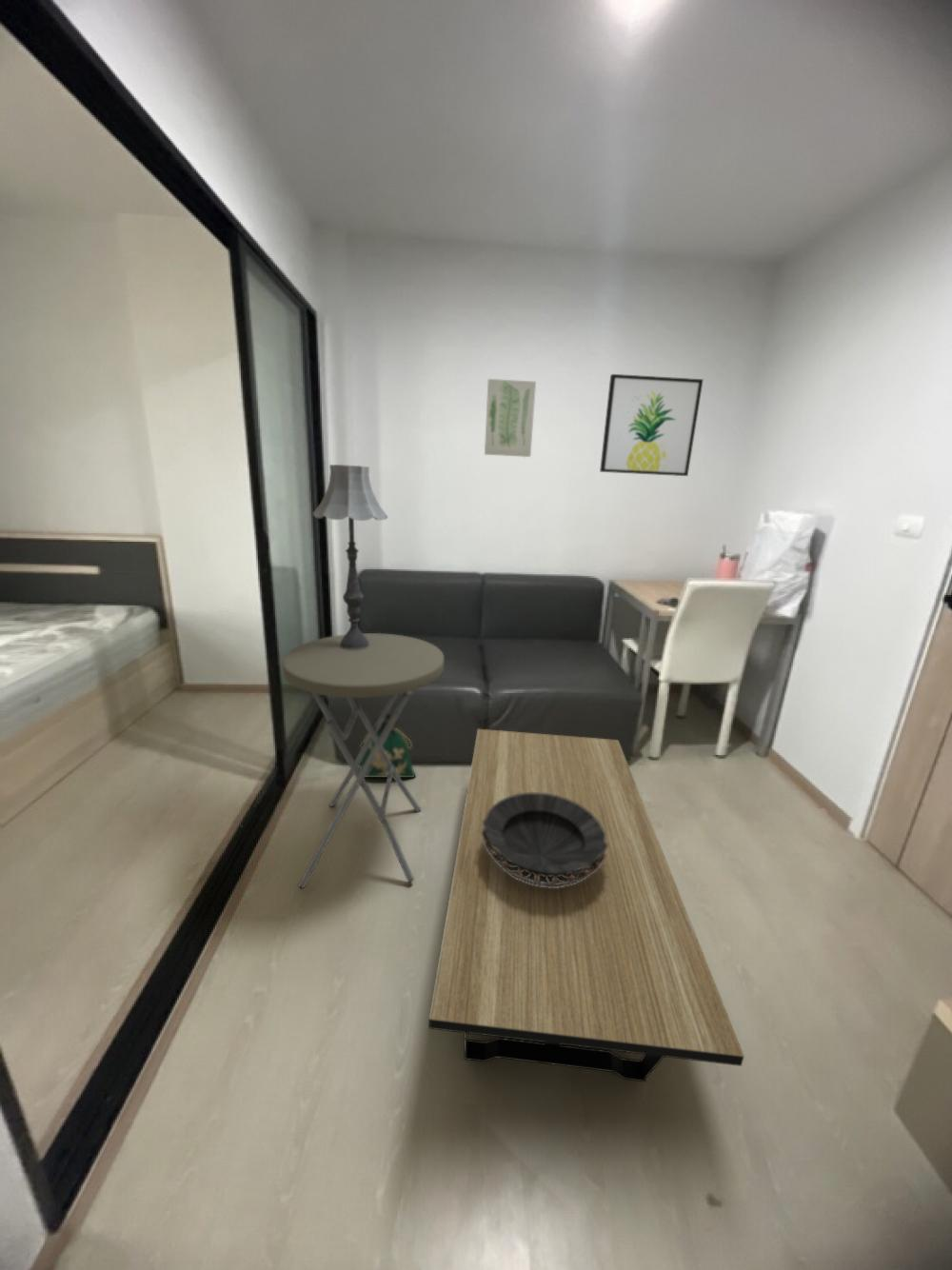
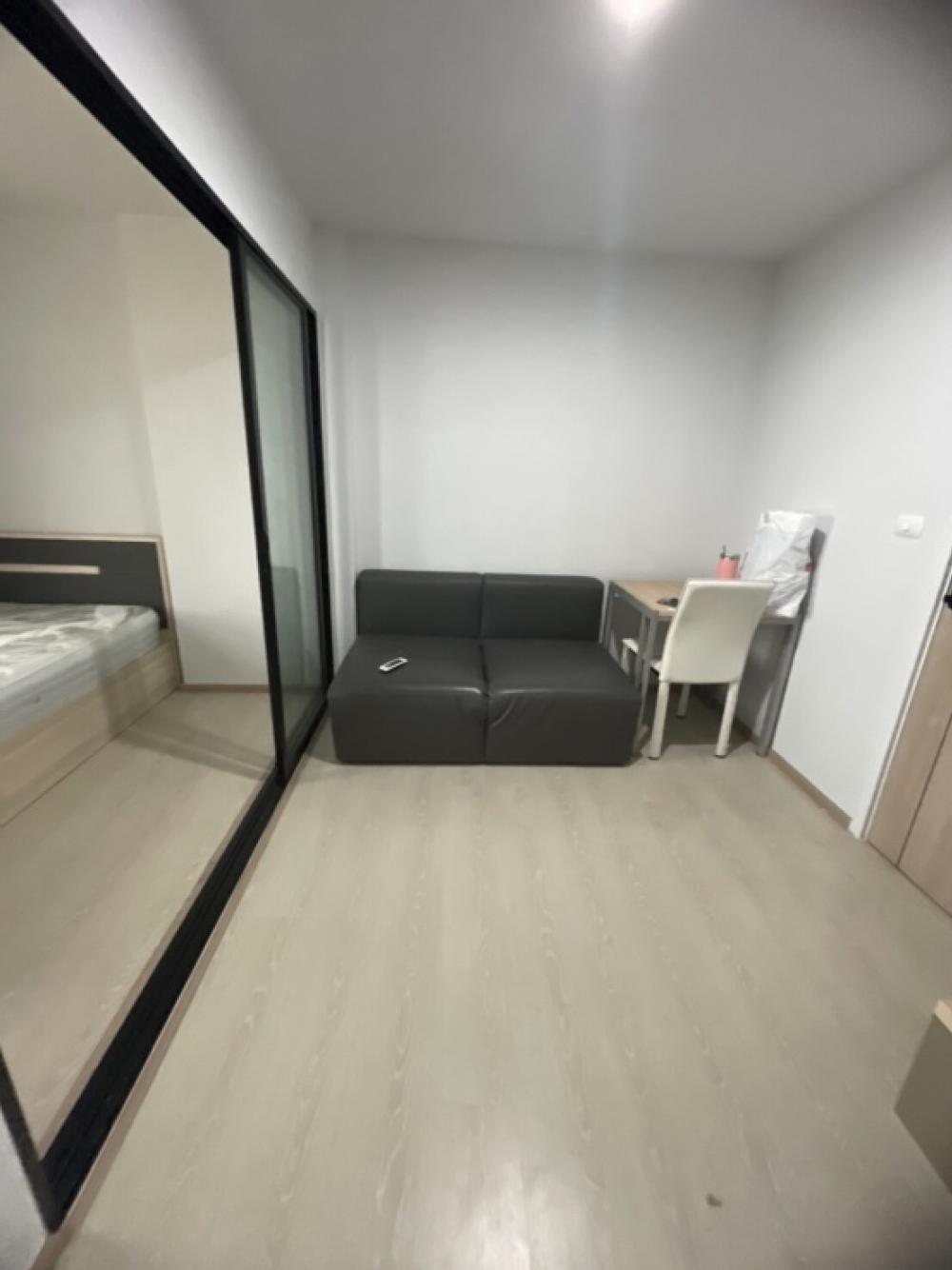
- wall art [599,373,704,477]
- side table [282,632,446,889]
- table lamp [311,464,388,650]
- decorative bowl [481,793,608,888]
- wall art [484,378,537,458]
- coffee table [428,728,745,1082]
- bag [358,713,417,779]
